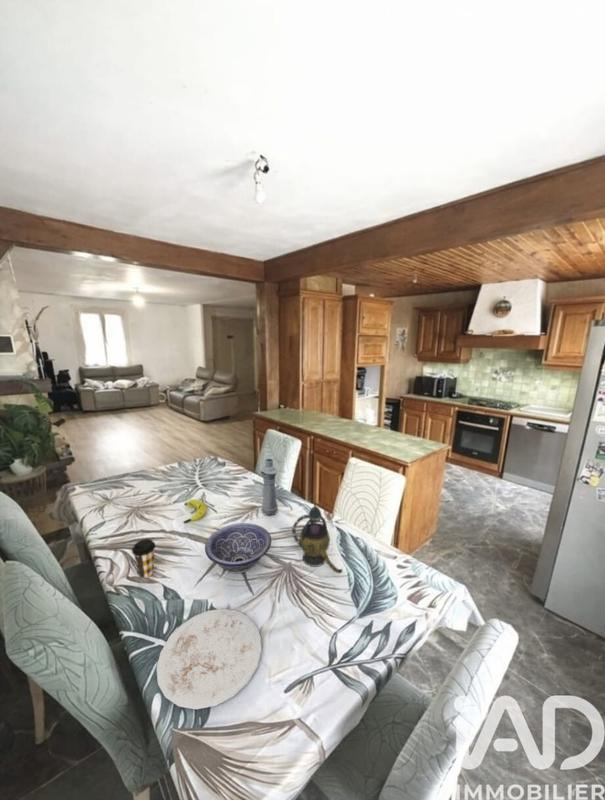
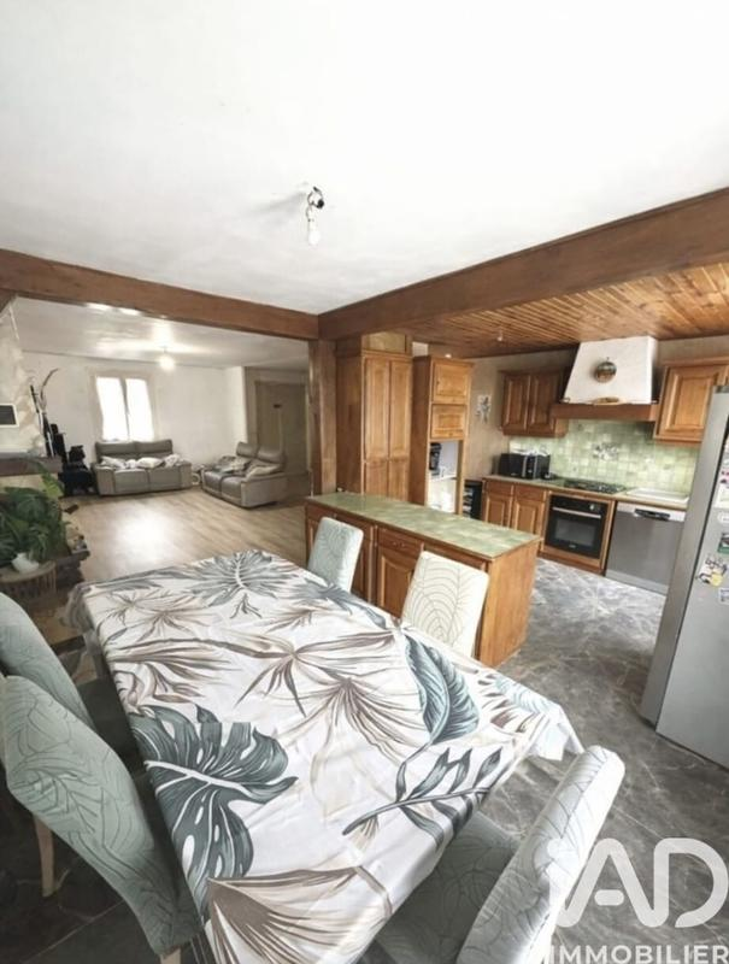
- banana [183,499,208,524]
- bottle [260,458,279,516]
- teapot [291,501,344,574]
- decorative bowl [204,522,272,574]
- coffee cup [131,538,157,579]
- plate [155,608,263,710]
